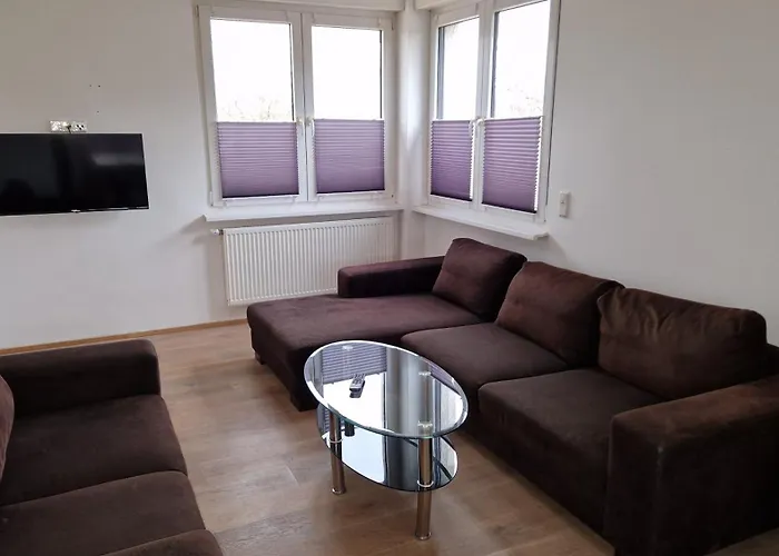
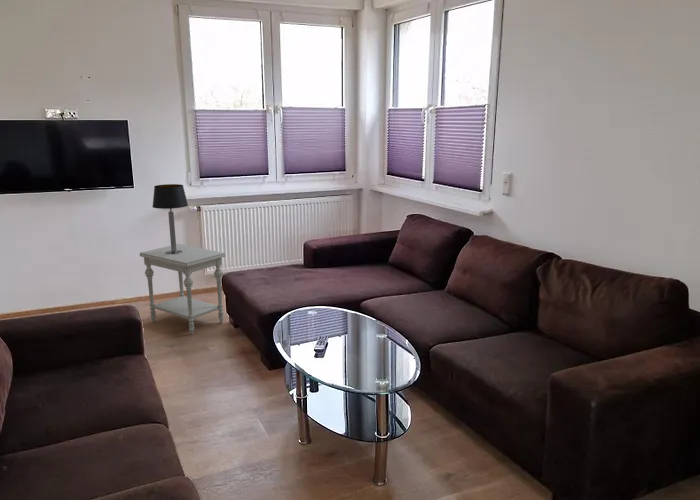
+ table lamp [151,183,189,254]
+ side table [139,243,226,335]
